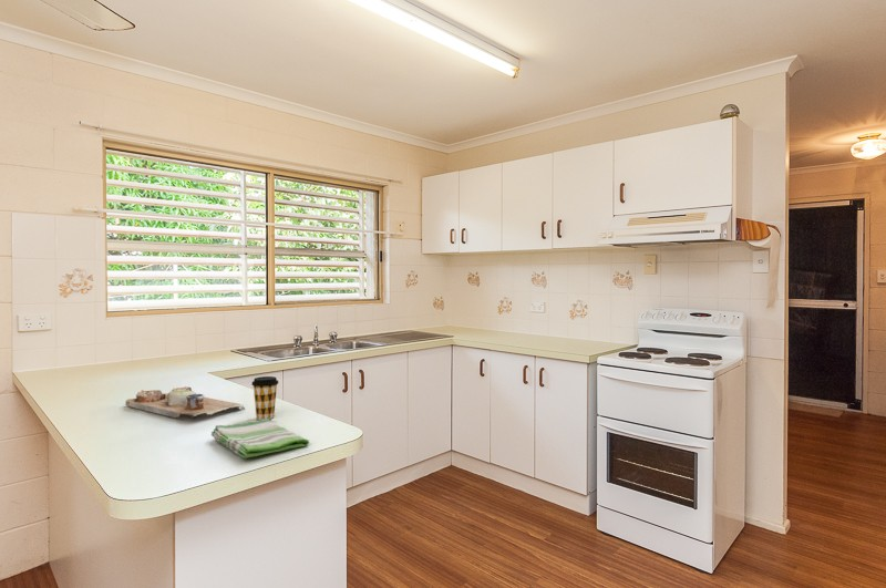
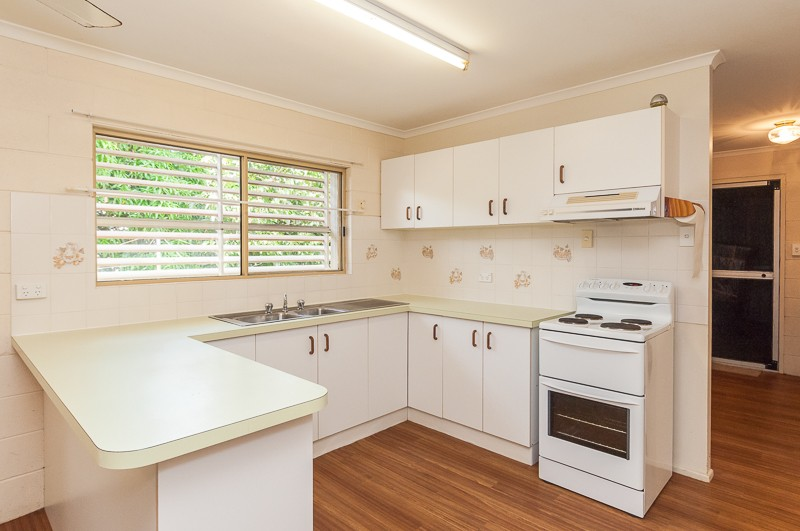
- dish towel [210,419,310,460]
- cutting board [124,385,246,420]
- coffee cup [250,375,279,421]
